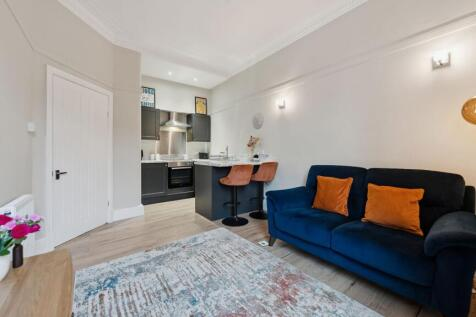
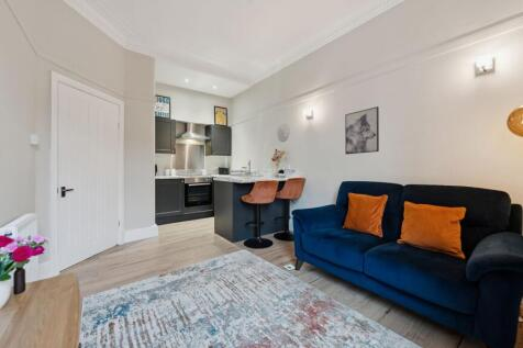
+ wall art [344,105,380,156]
